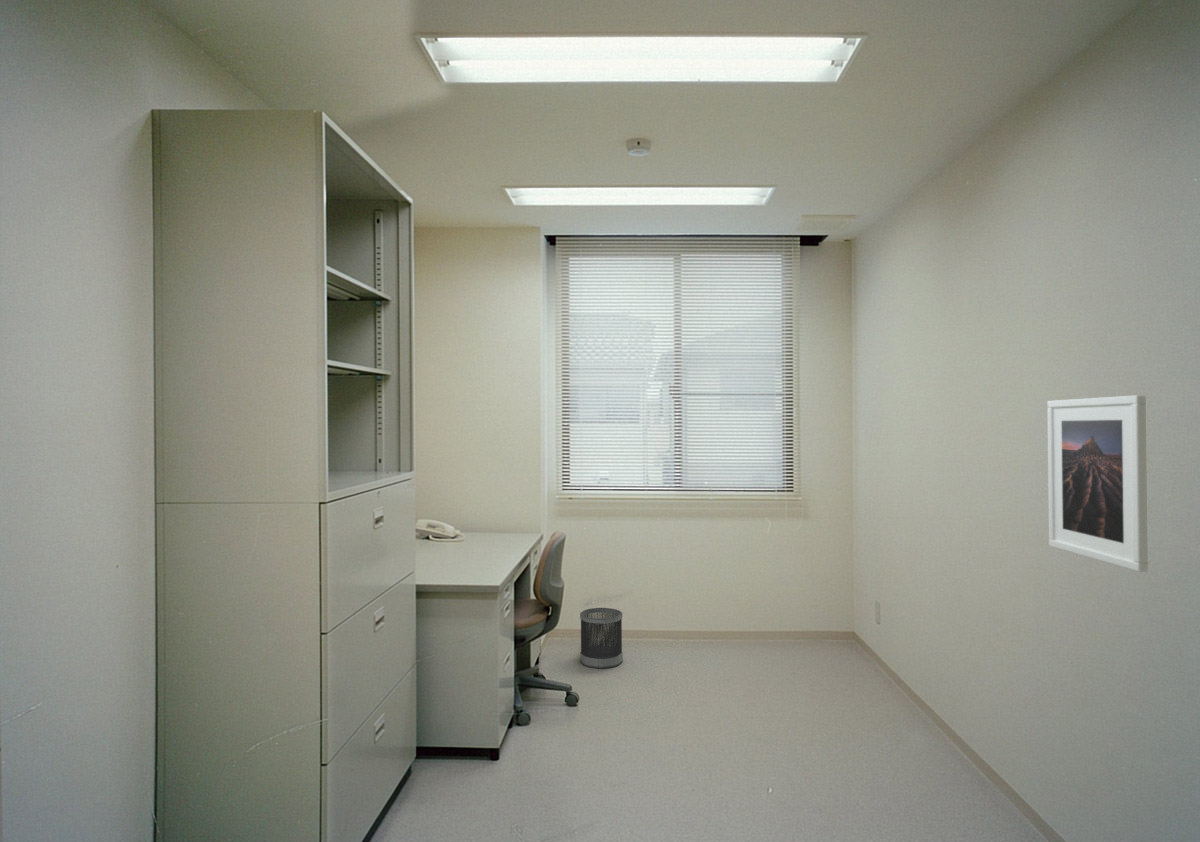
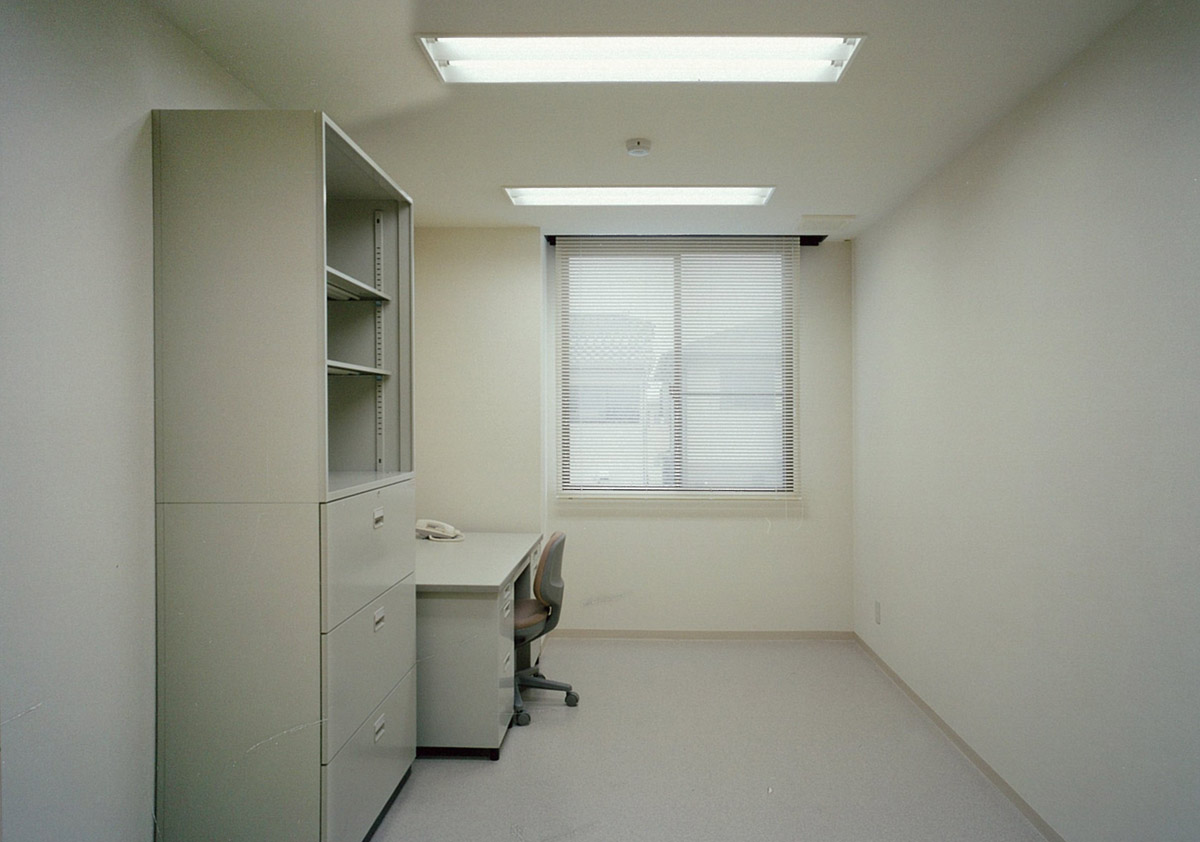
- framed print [1046,394,1149,573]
- wastebasket [579,607,624,670]
